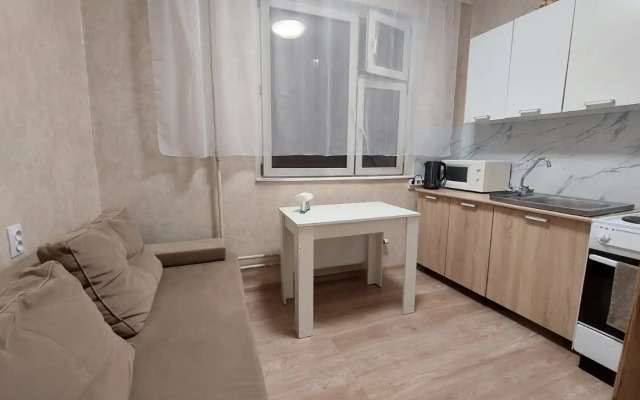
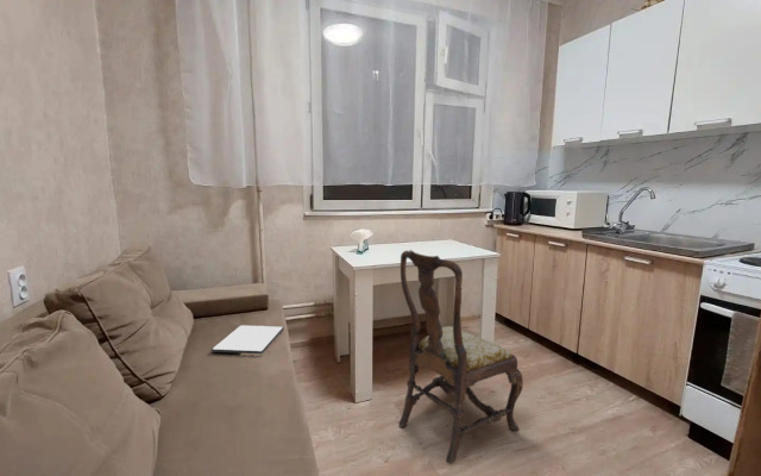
+ dining chair [397,249,524,465]
+ tablet [210,324,285,355]
